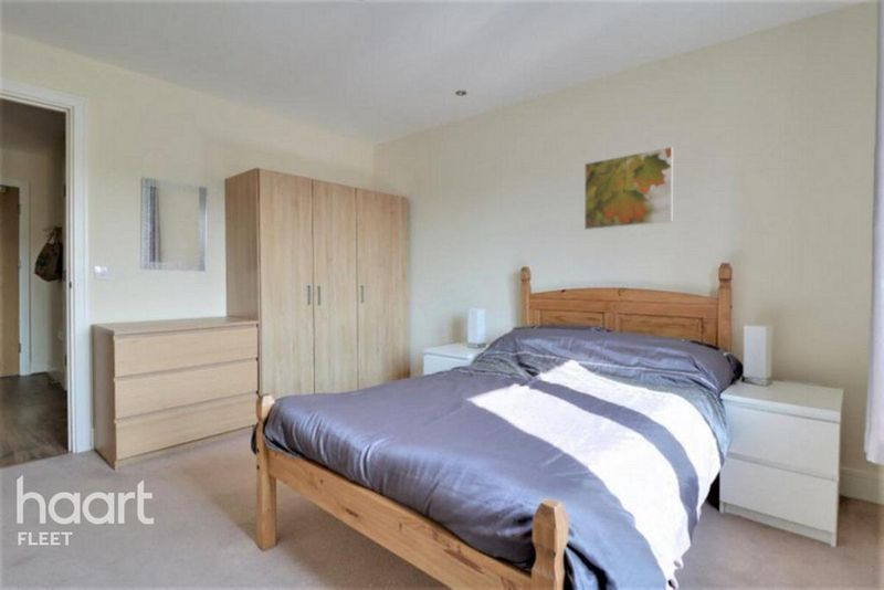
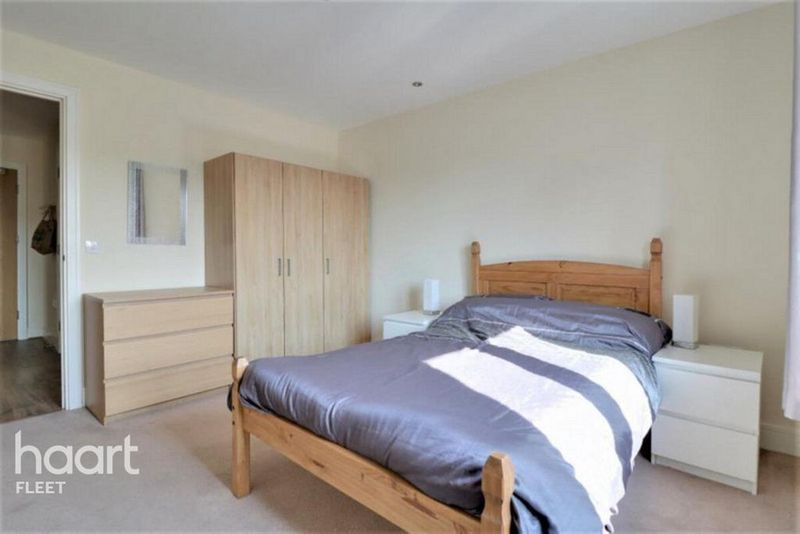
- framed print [583,146,674,231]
